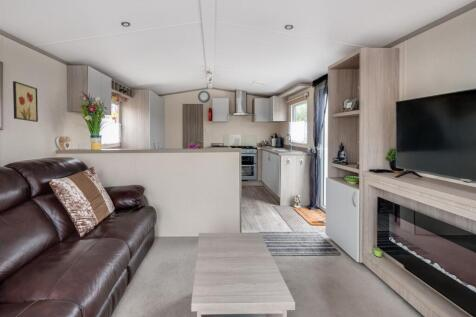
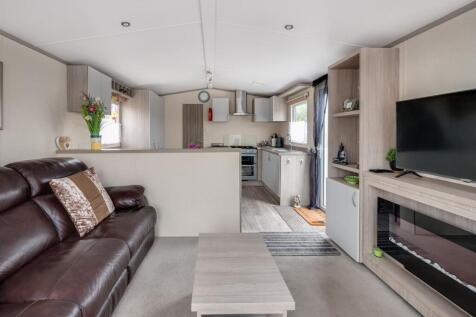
- wall art [12,80,39,123]
